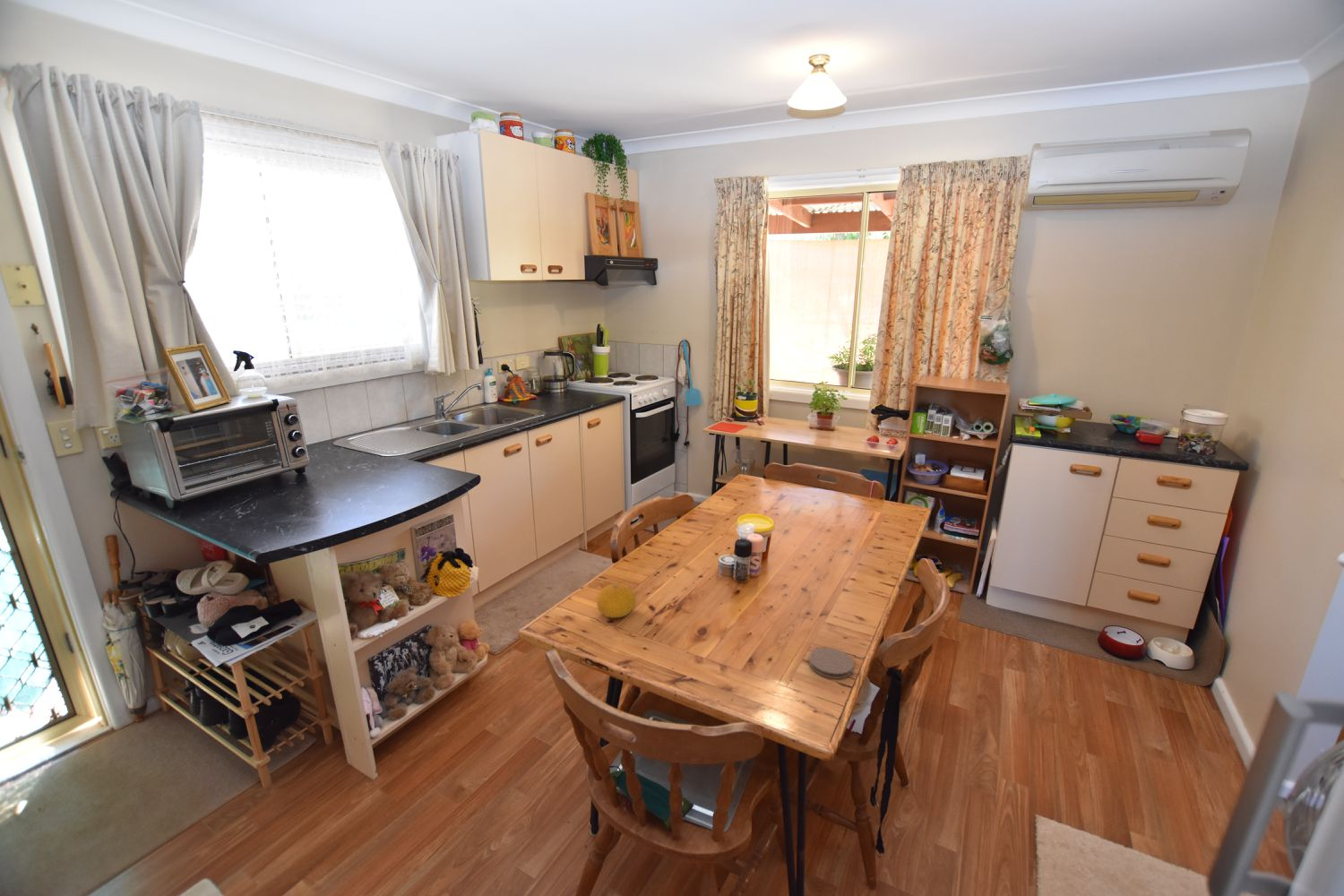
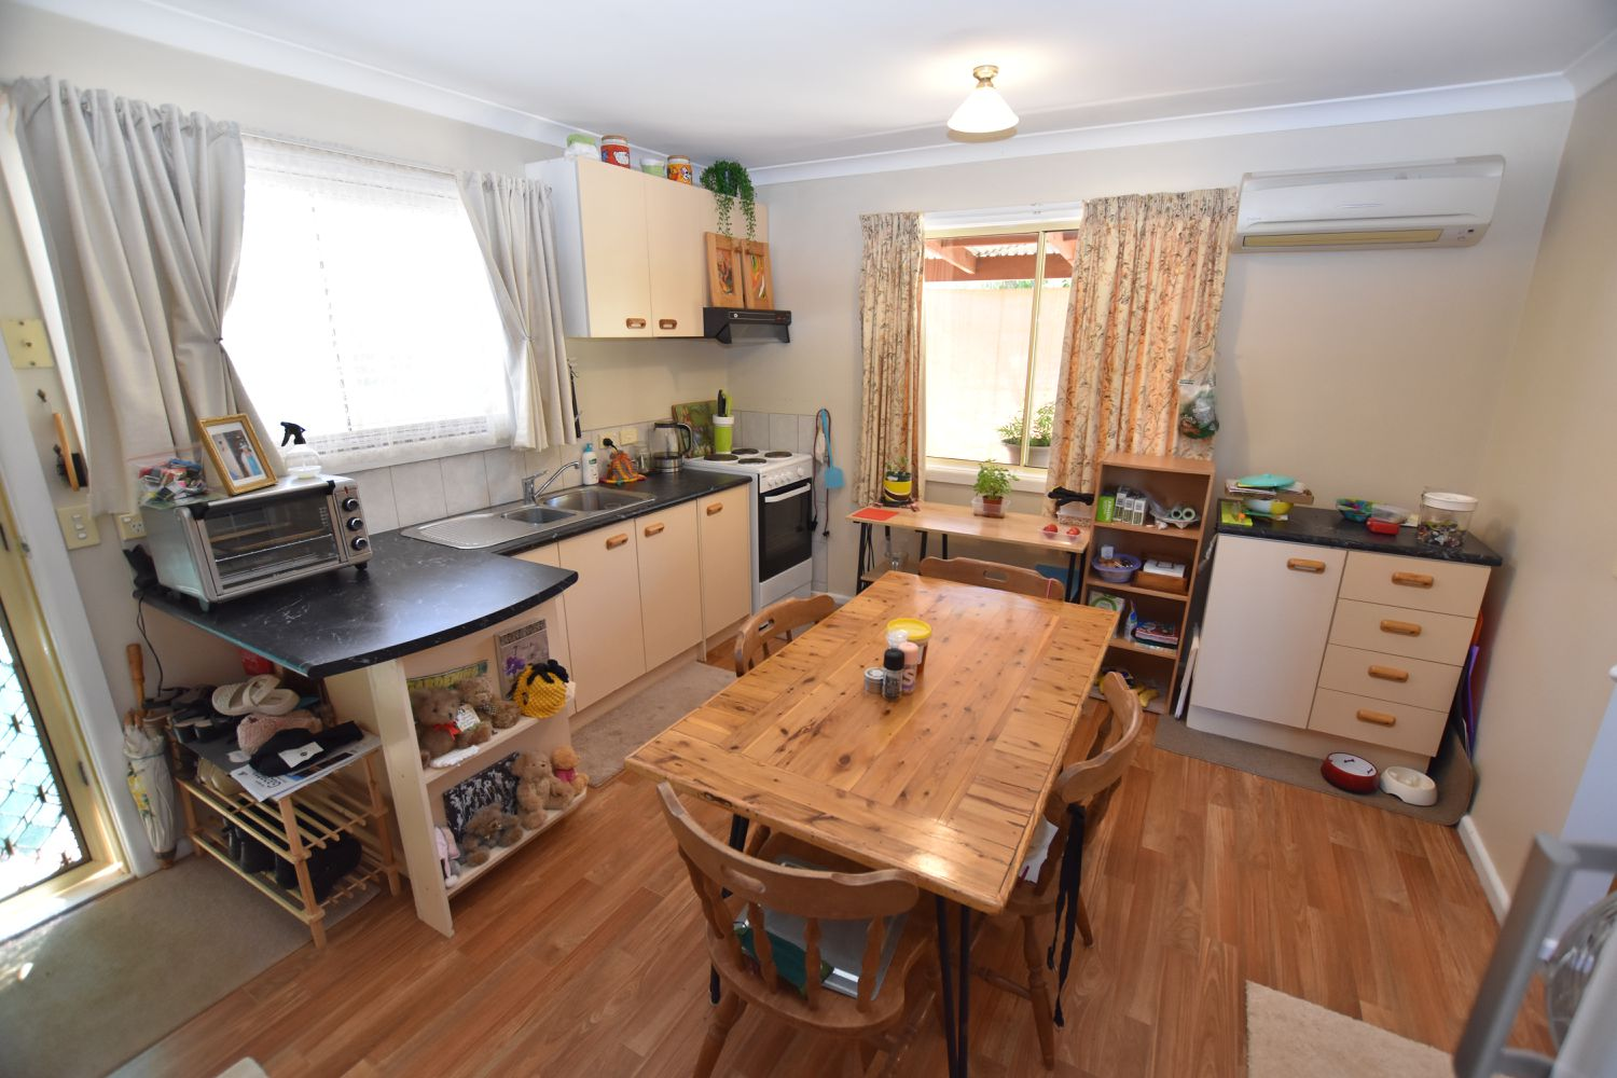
- fruit [596,582,637,619]
- coaster [808,647,855,680]
